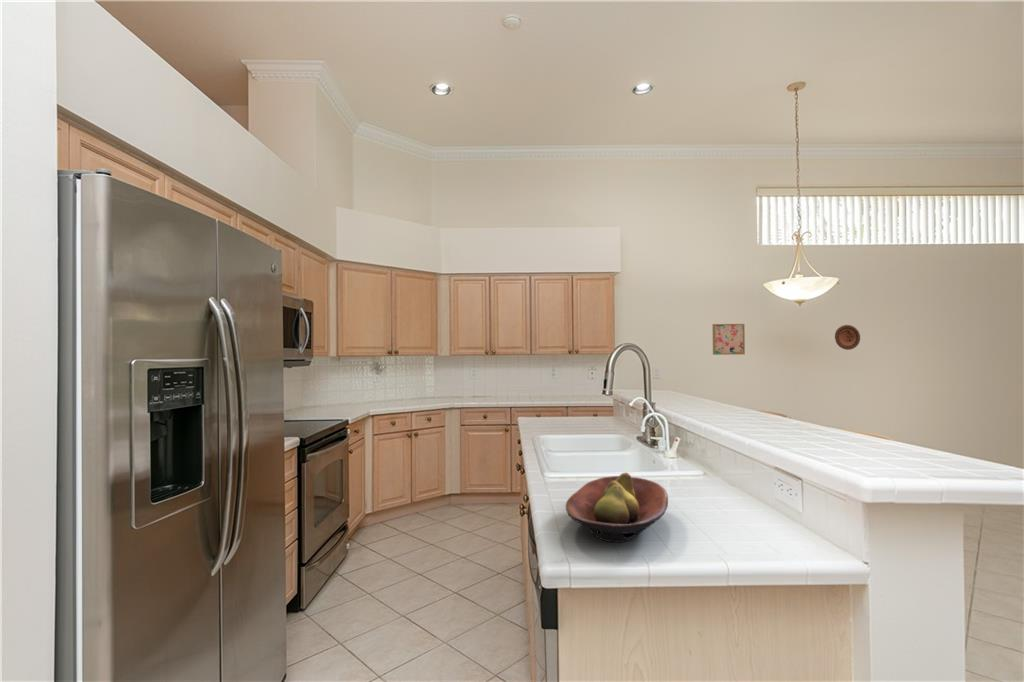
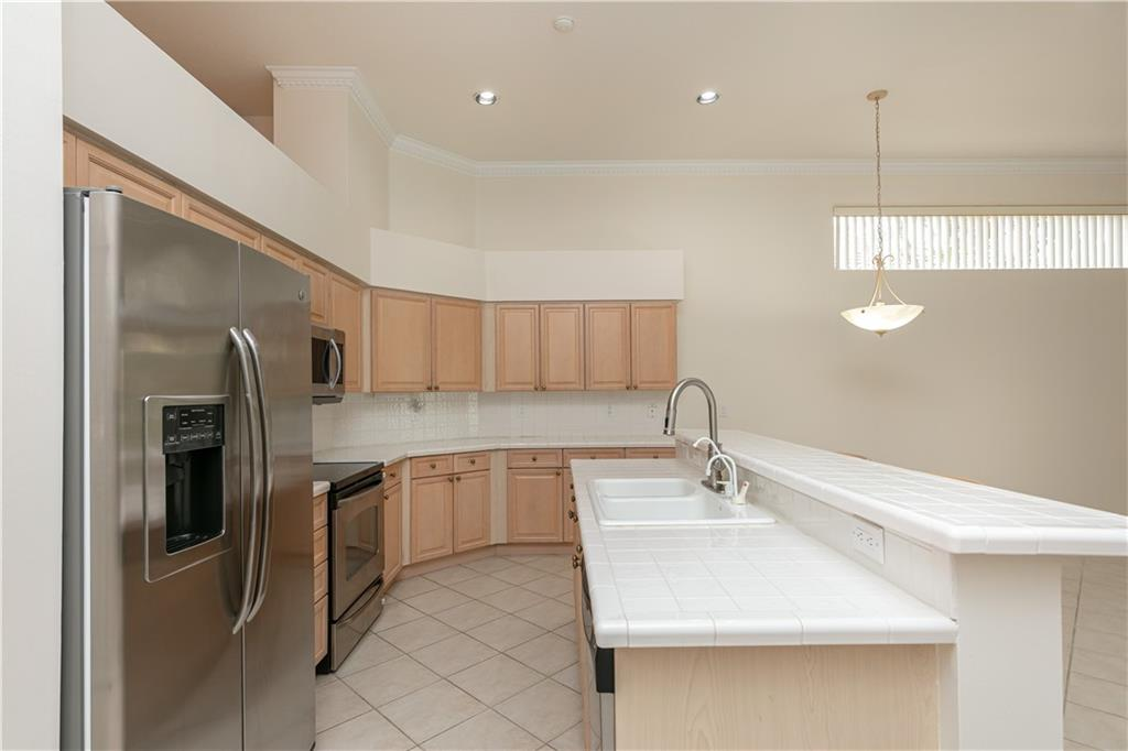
- decorative plate [834,324,861,351]
- wall art [712,323,746,356]
- fruit bowl [565,472,669,543]
